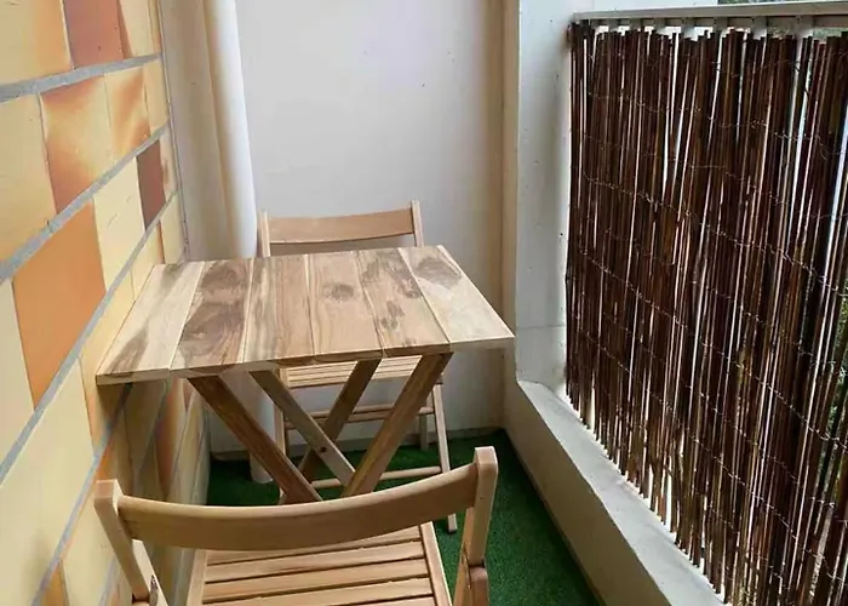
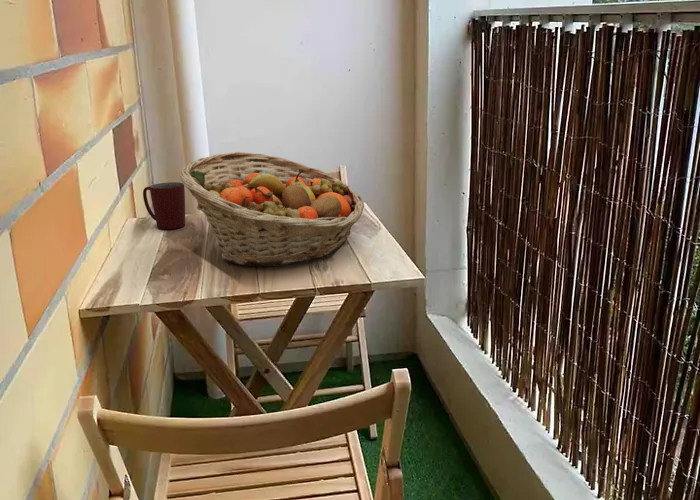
+ mug [142,181,186,230]
+ fruit basket [179,151,365,267]
